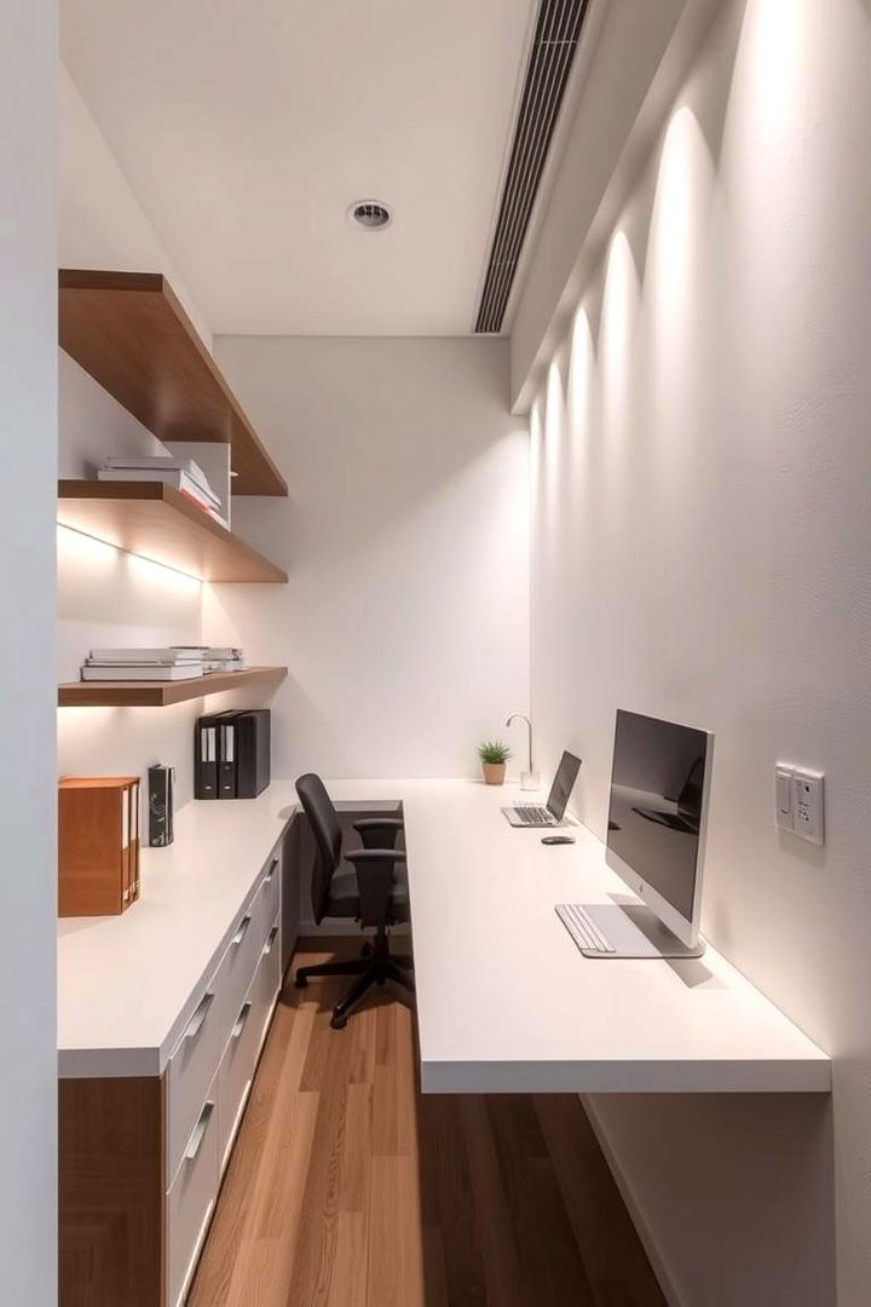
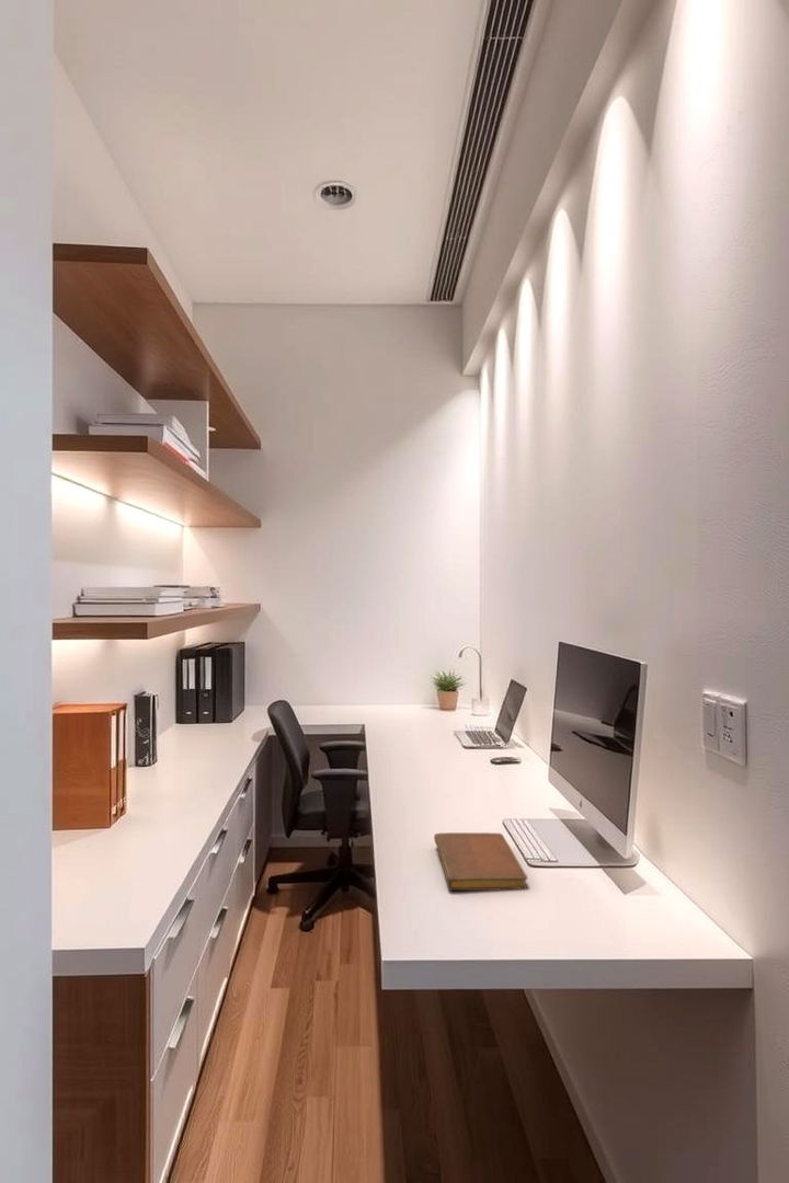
+ notebook [433,831,528,892]
